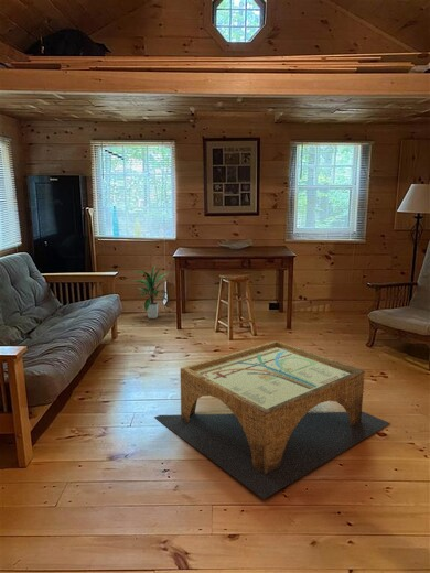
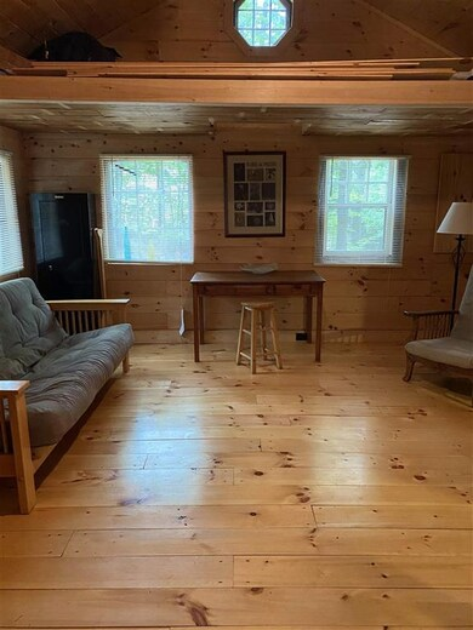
- coffee table [153,339,391,500]
- indoor plant [133,266,172,320]
